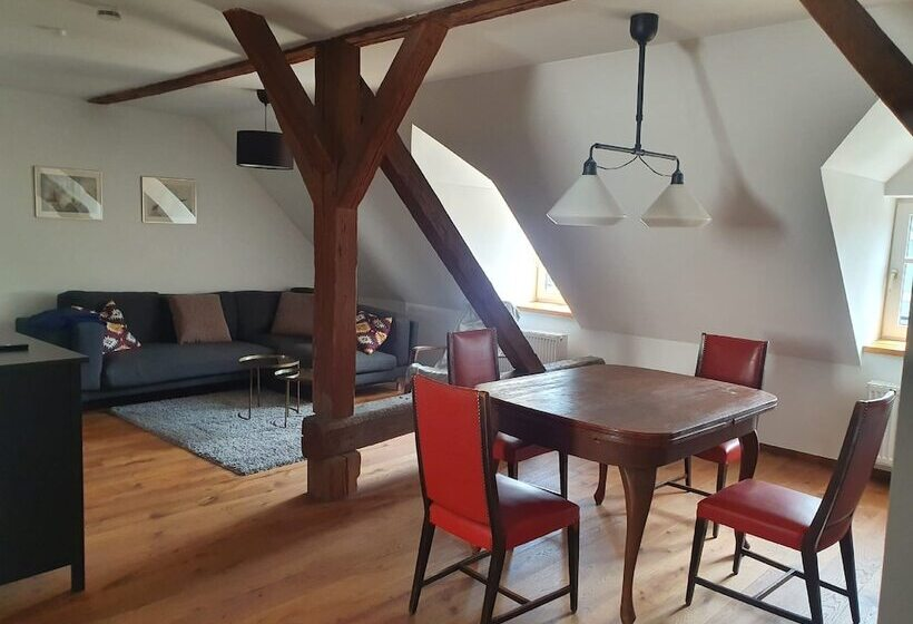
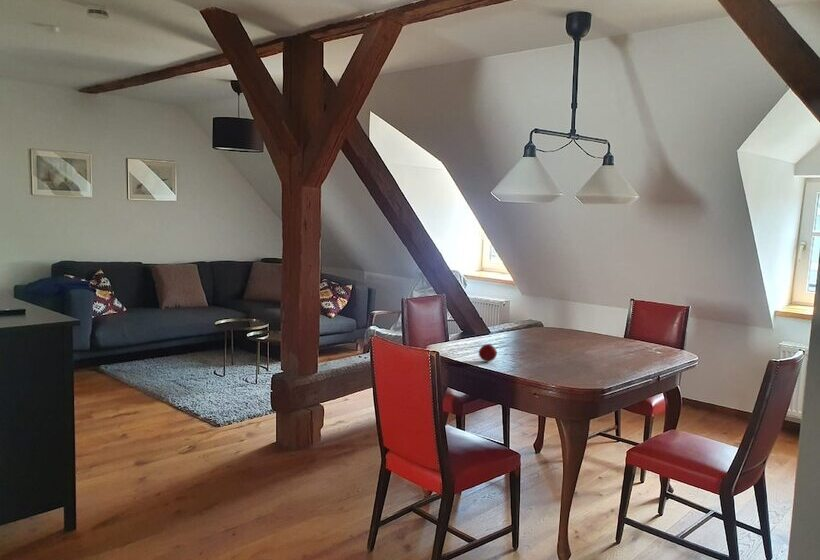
+ apple [478,343,498,363]
